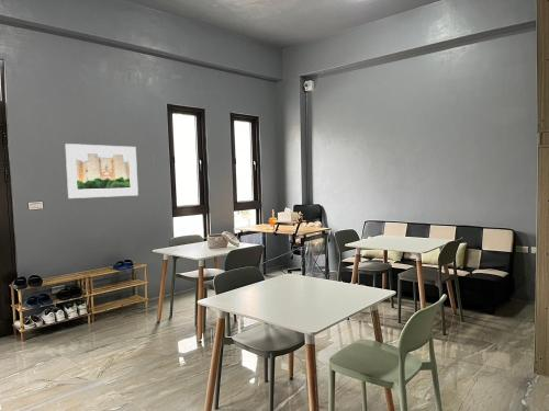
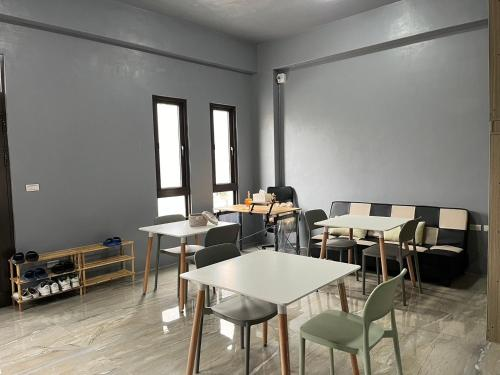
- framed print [65,142,139,199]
